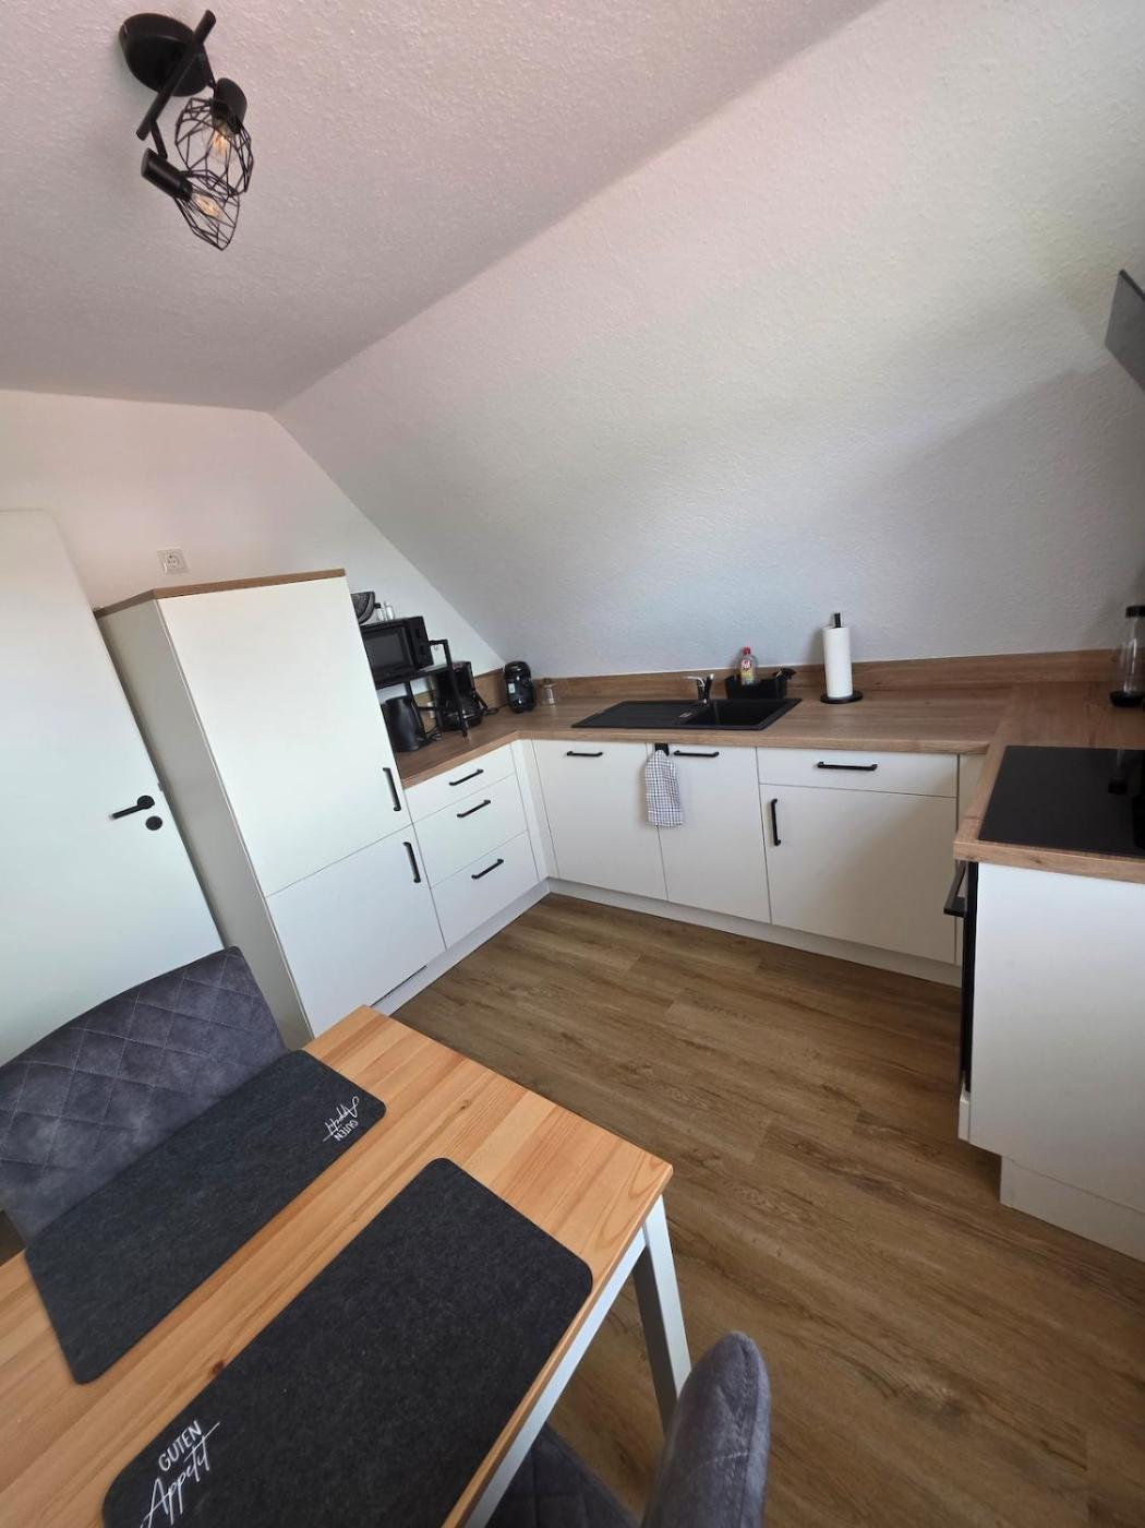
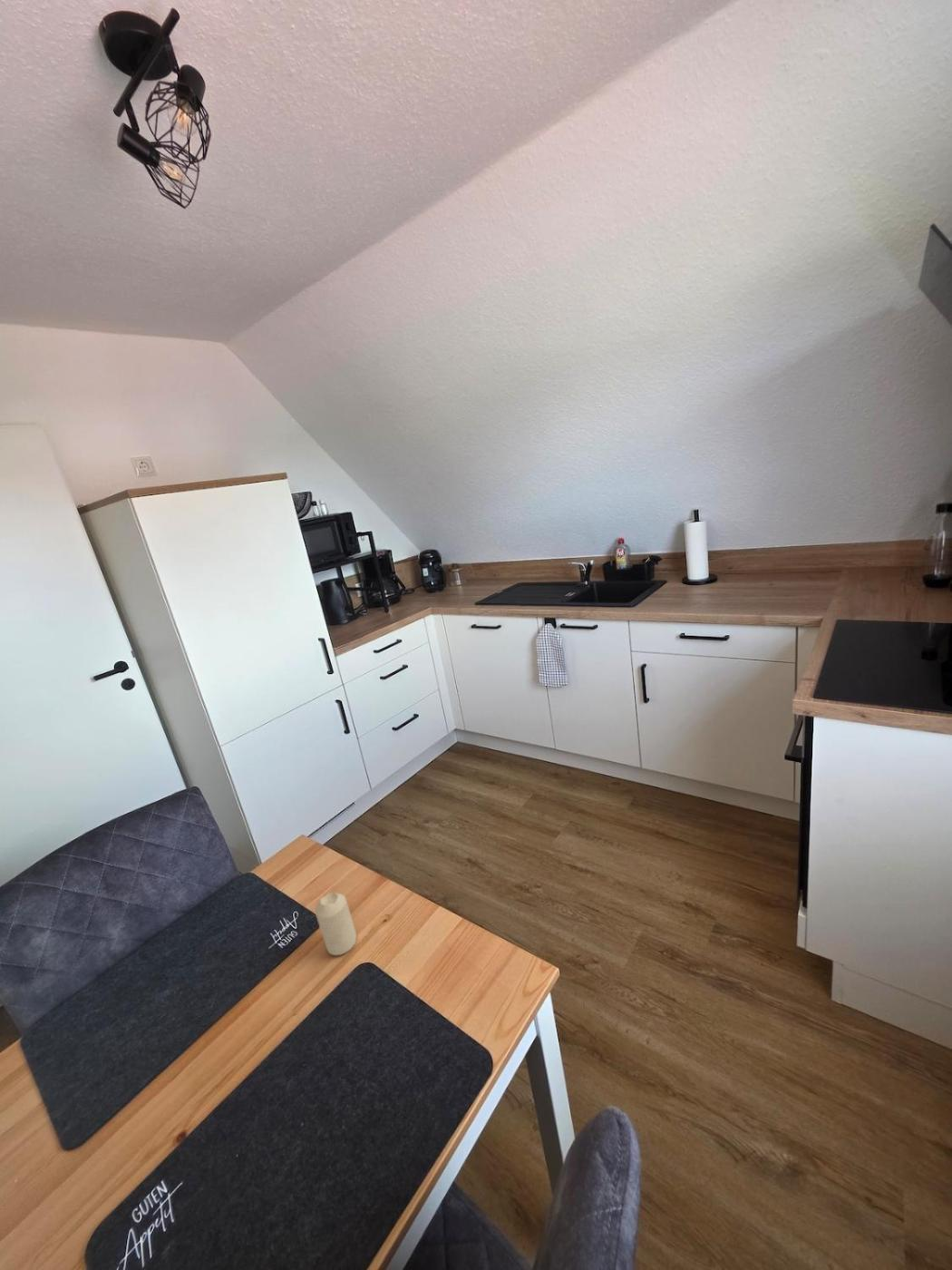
+ candle [314,892,358,956]
